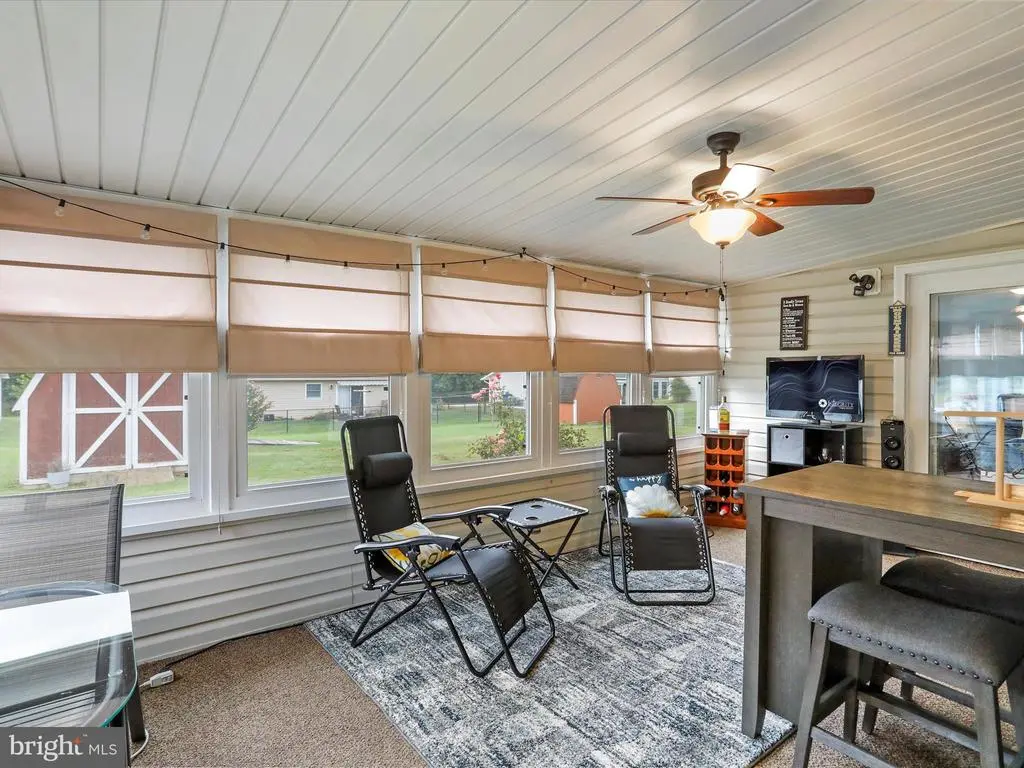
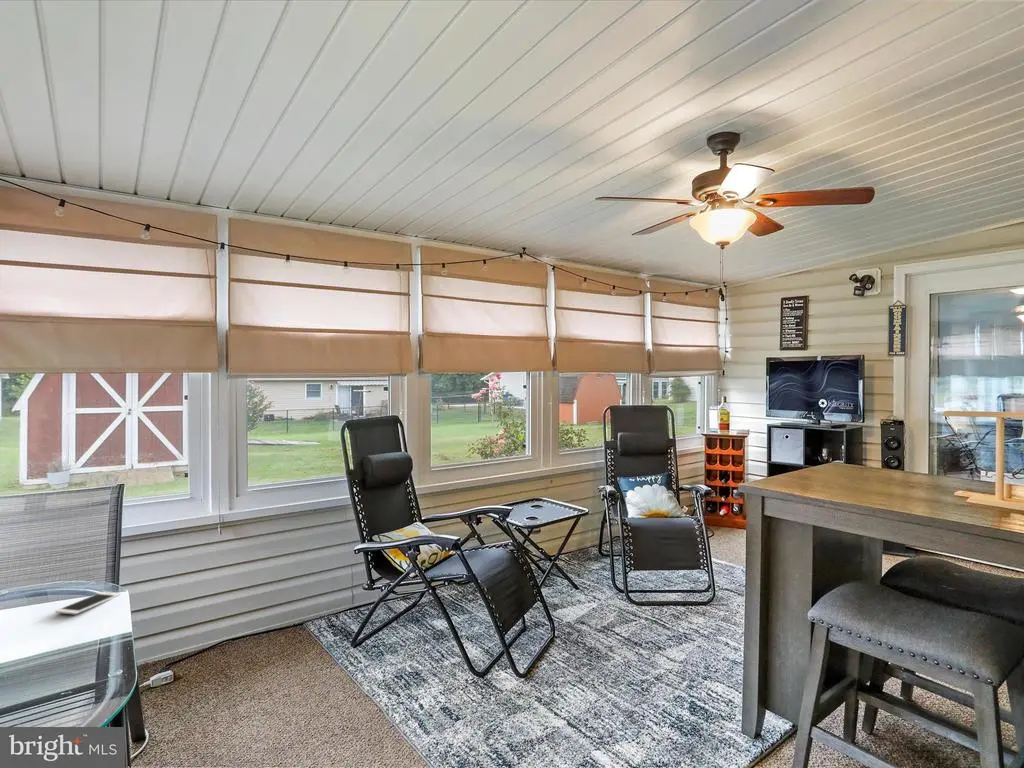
+ cell phone [54,591,122,616]
